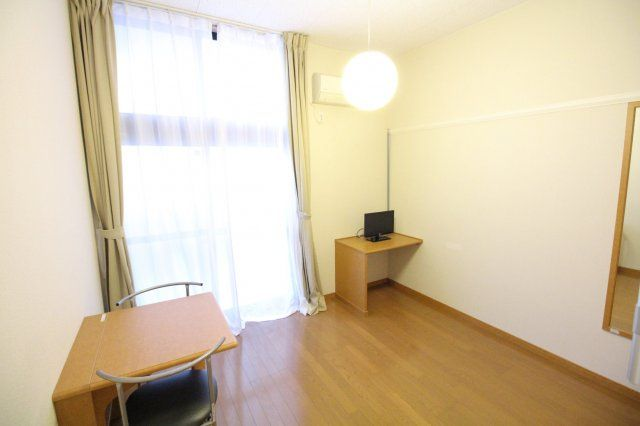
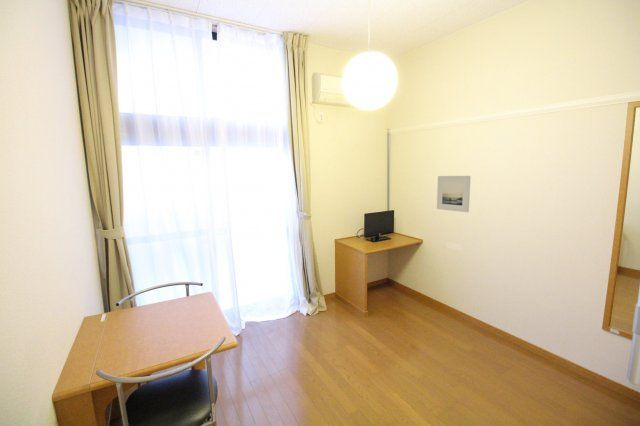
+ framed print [436,175,472,213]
